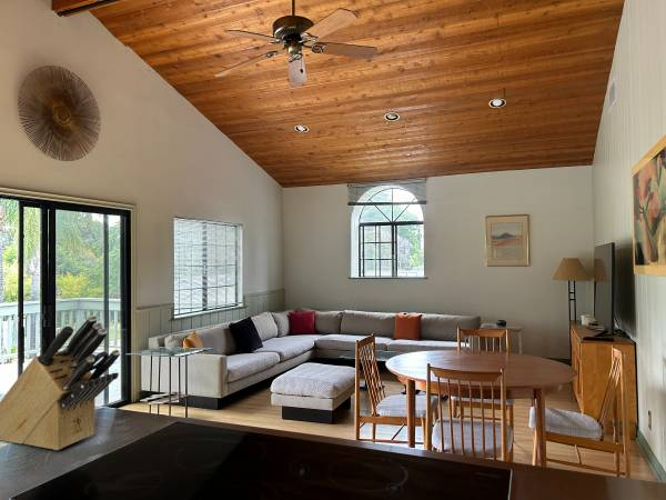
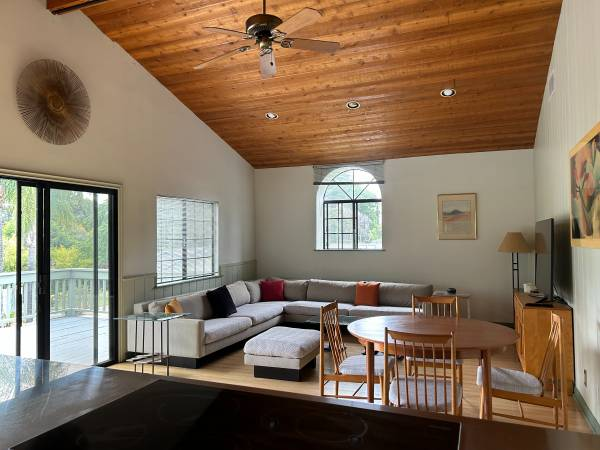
- knife block [0,314,121,451]
